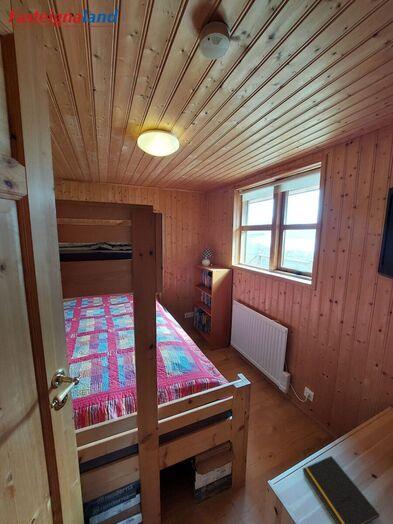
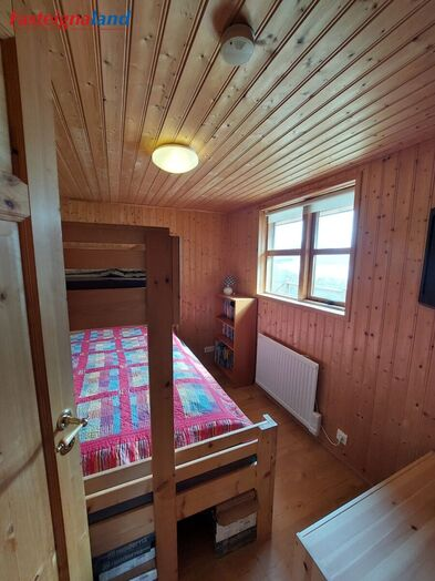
- notepad [302,455,380,524]
